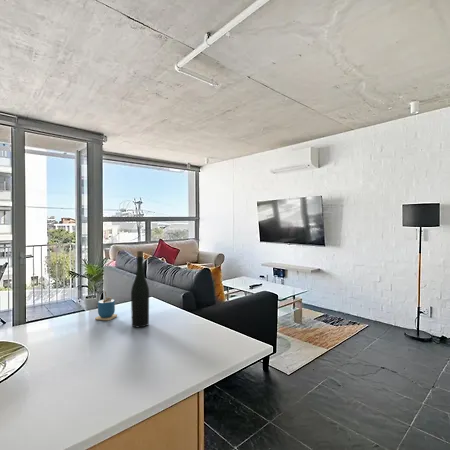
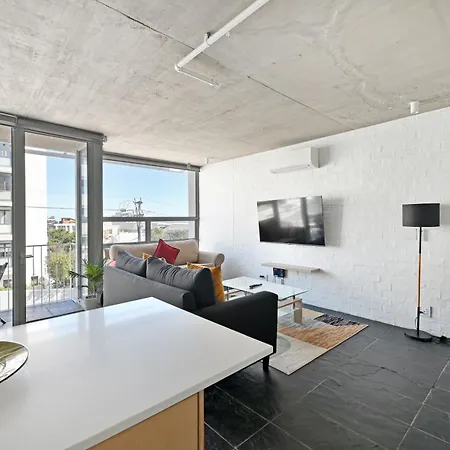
- cup [94,290,118,321]
- bottle [130,250,150,328]
